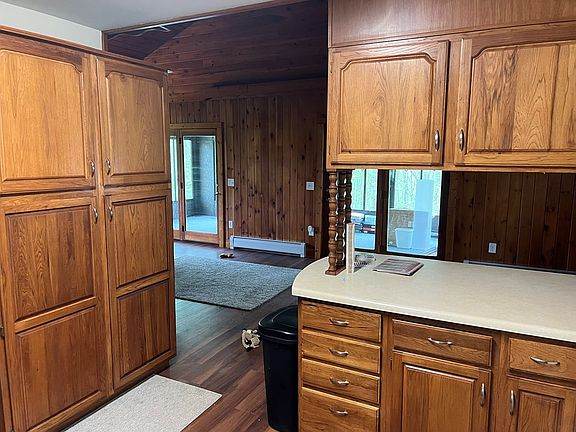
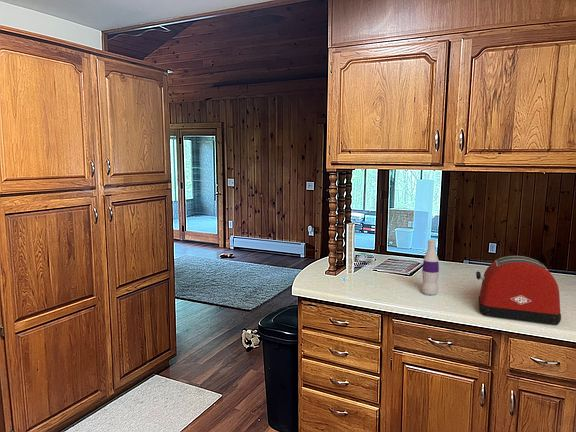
+ bottle [420,239,440,296]
+ toaster [475,255,562,326]
